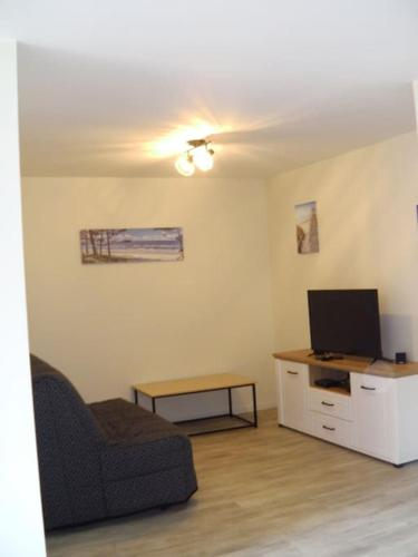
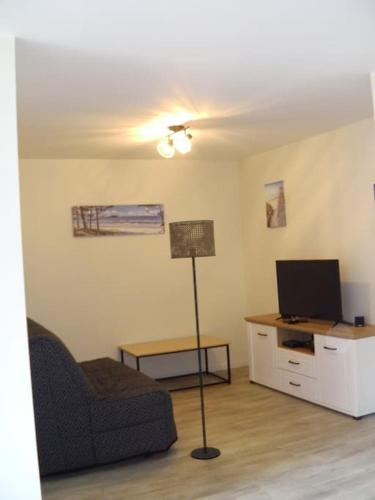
+ floor lamp [168,219,221,460]
